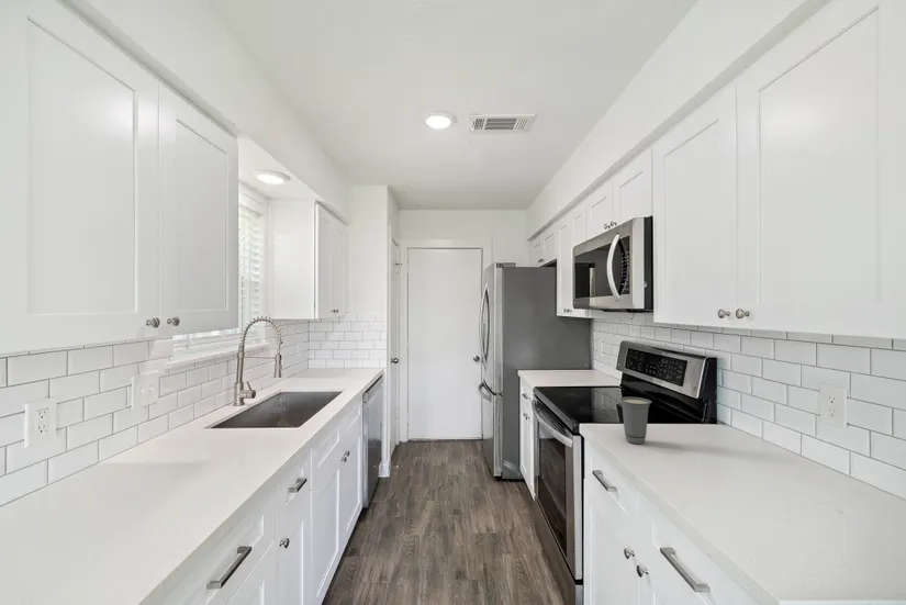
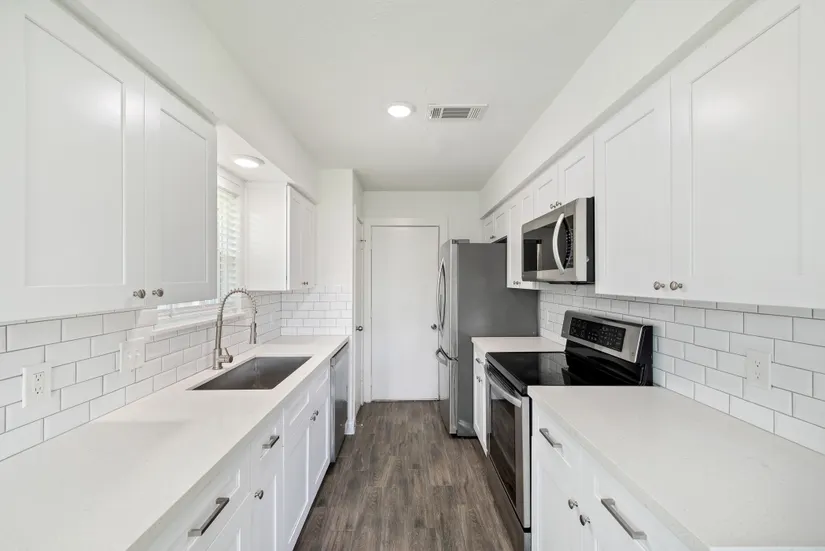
- cup [618,396,652,445]
